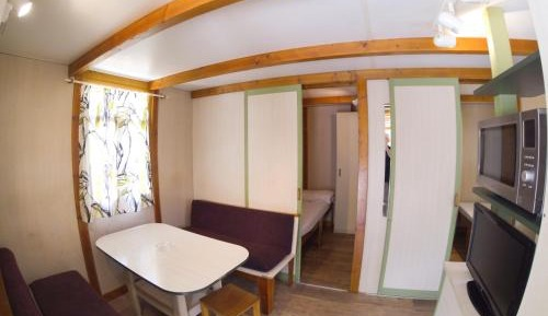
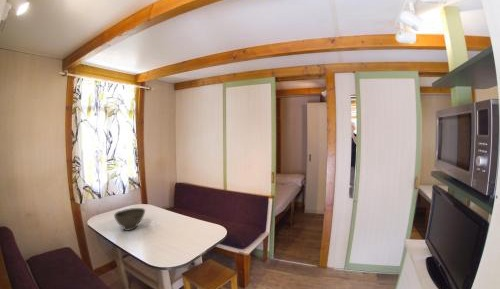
+ bowl [113,207,146,232]
